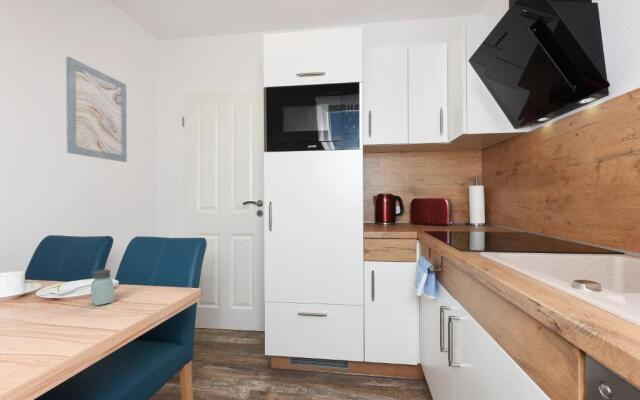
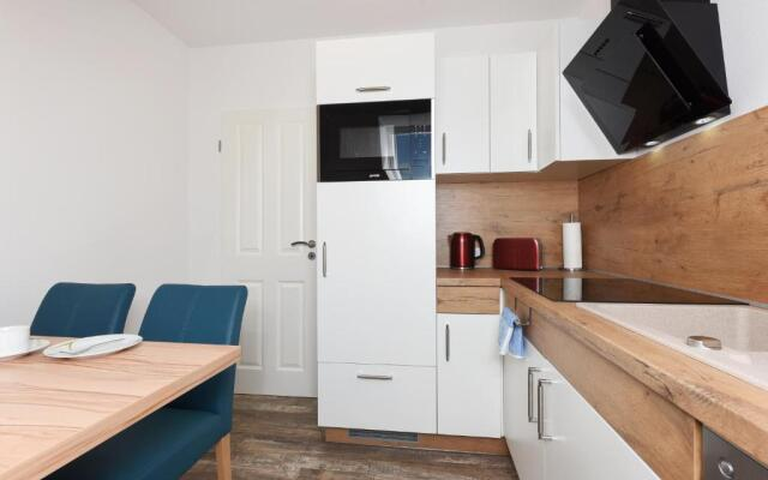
- saltshaker [90,269,115,306]
- wall art [65,56,128,163]
